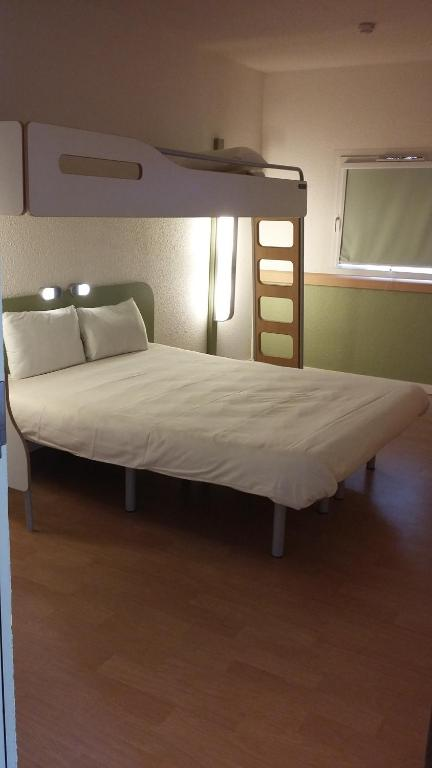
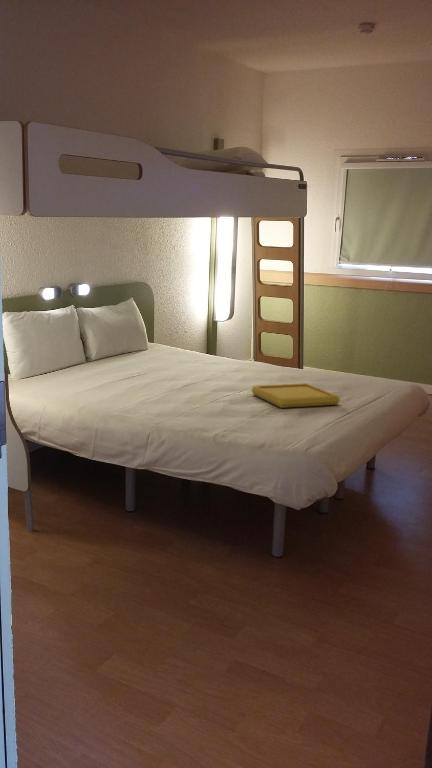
+ serving tray [251,382,341,409]
